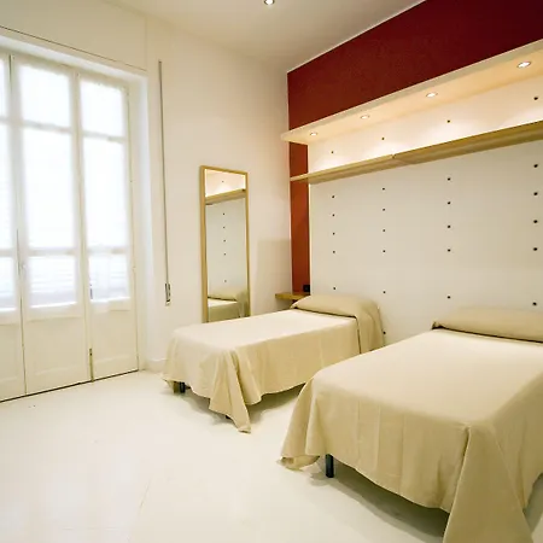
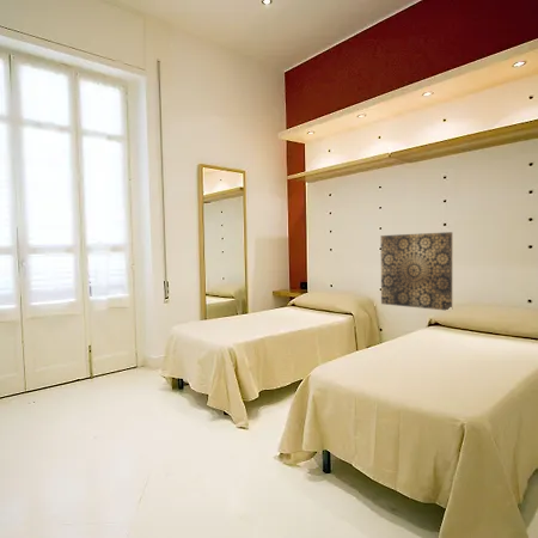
+ wall art [380,231,453,312]
